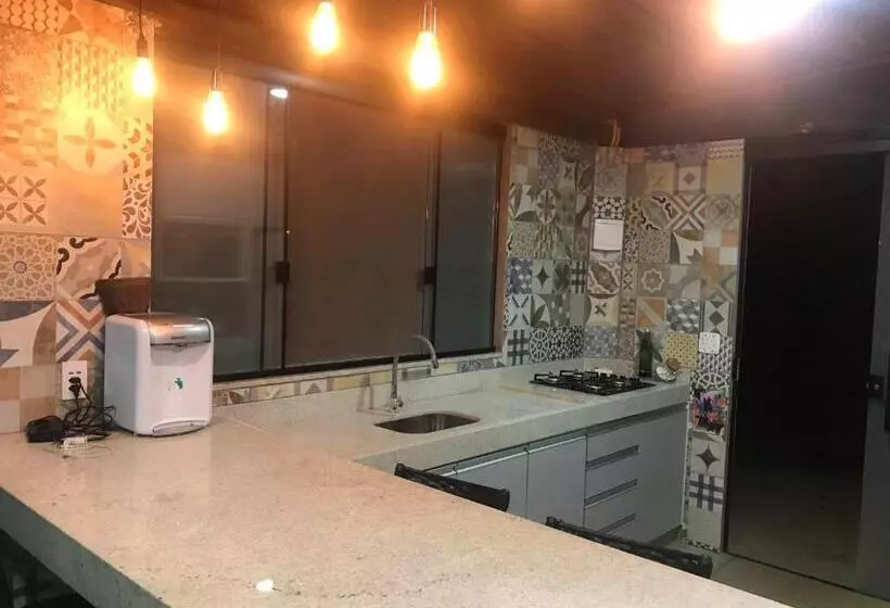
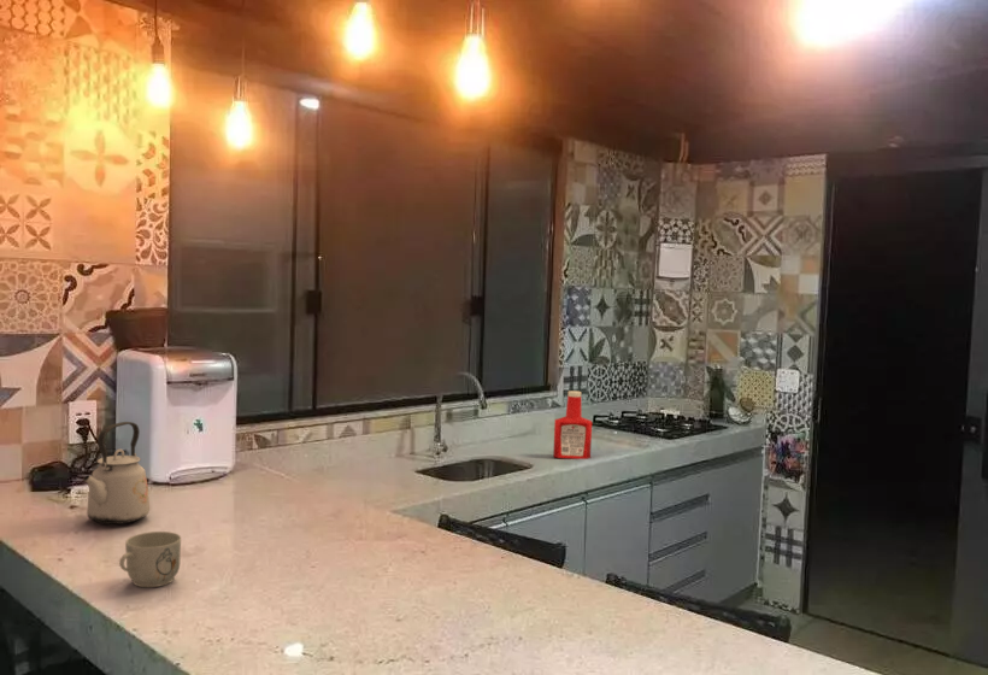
+ soap bottle [552,389,593,460]
+ kettle [82,421,151,526]
+ mug [118,530,182,588]
